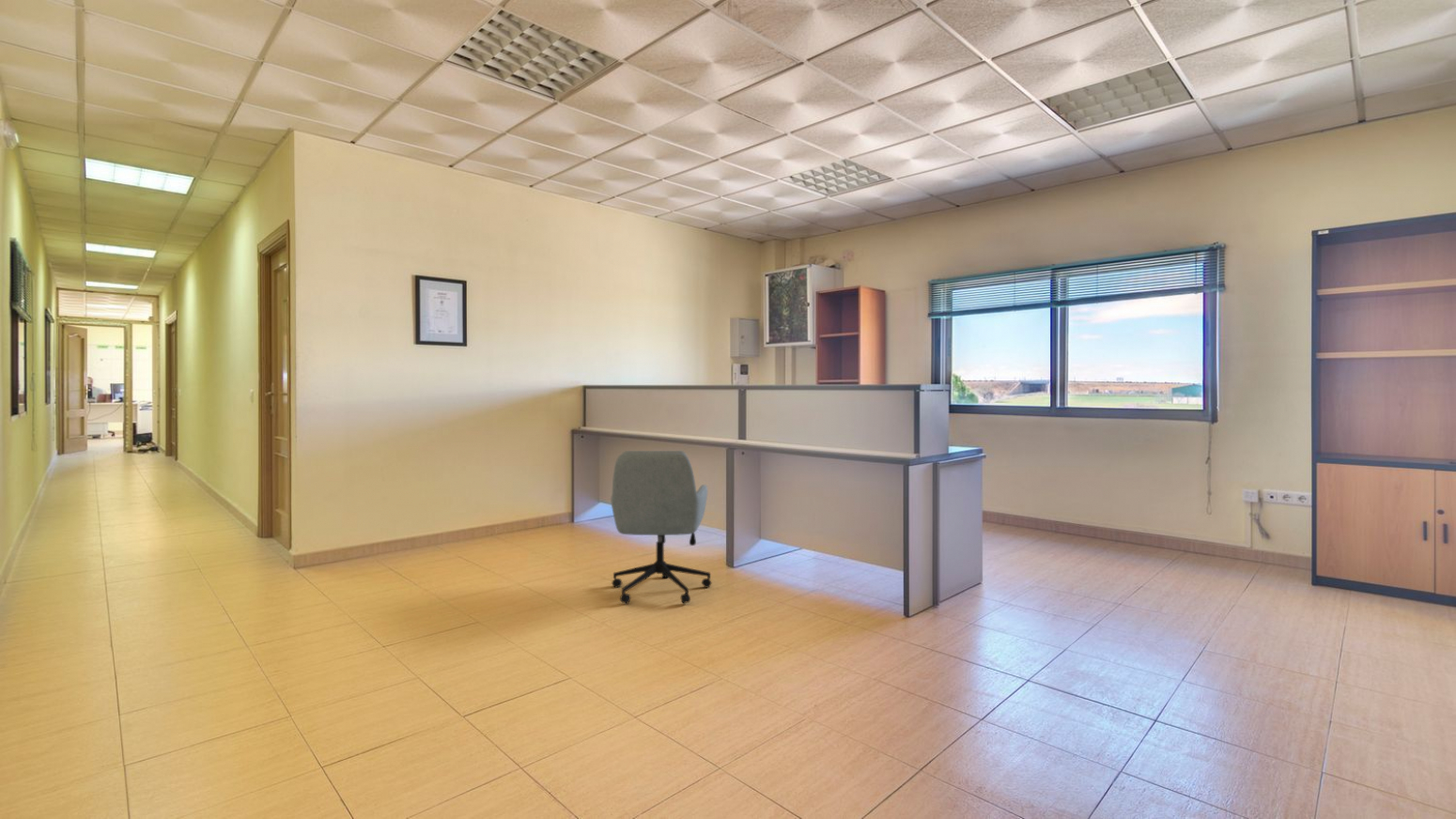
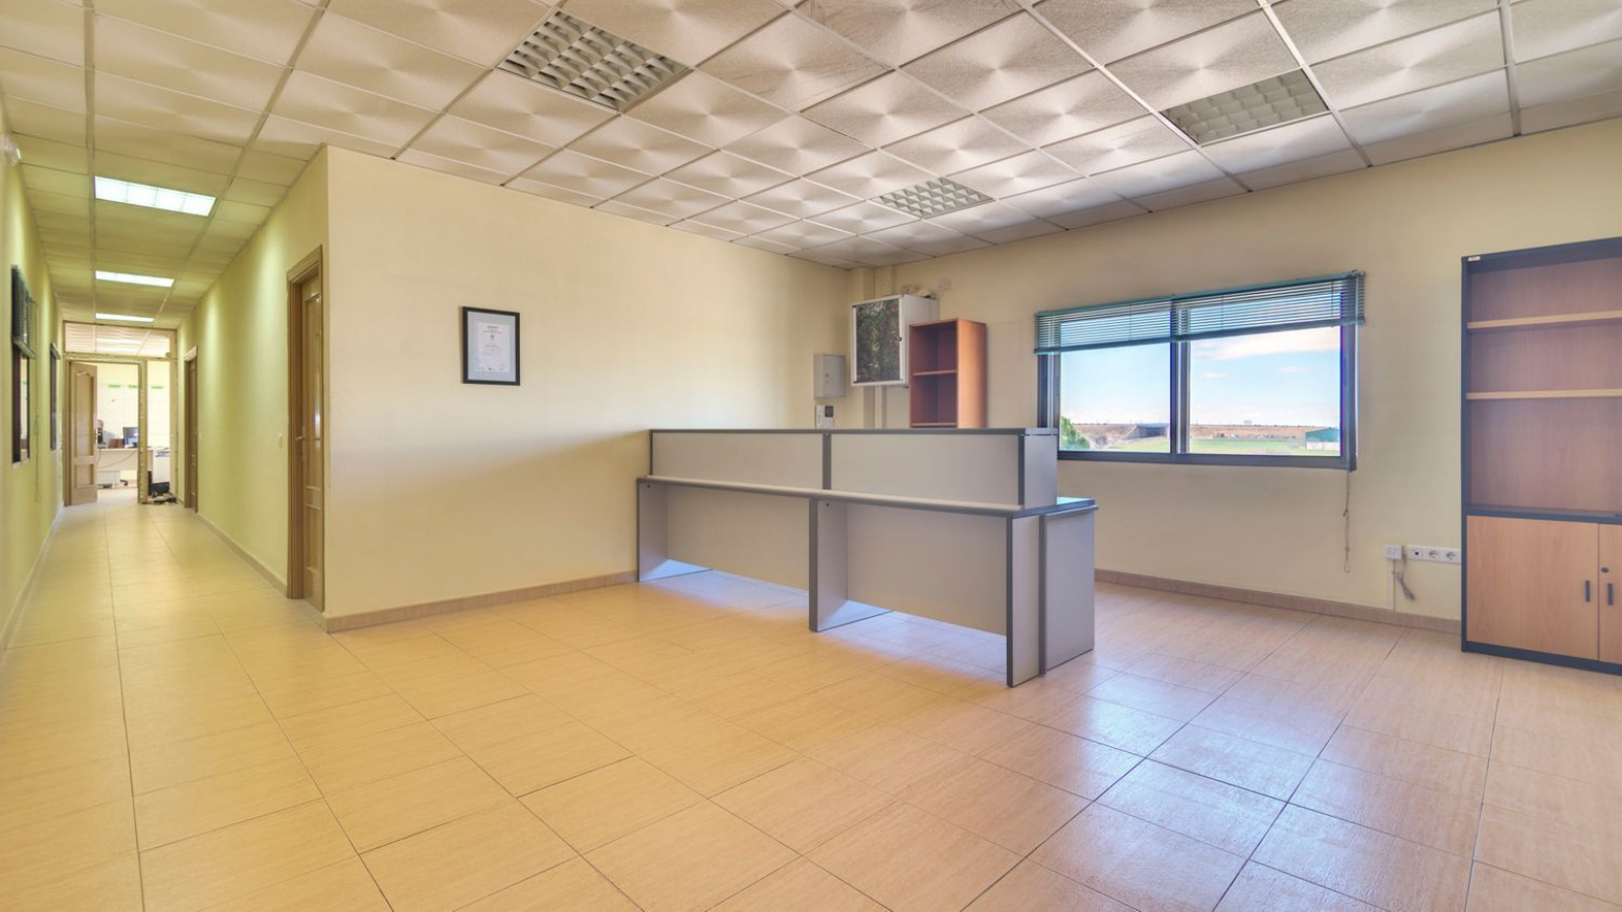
- office chair [610,450,713,605]
